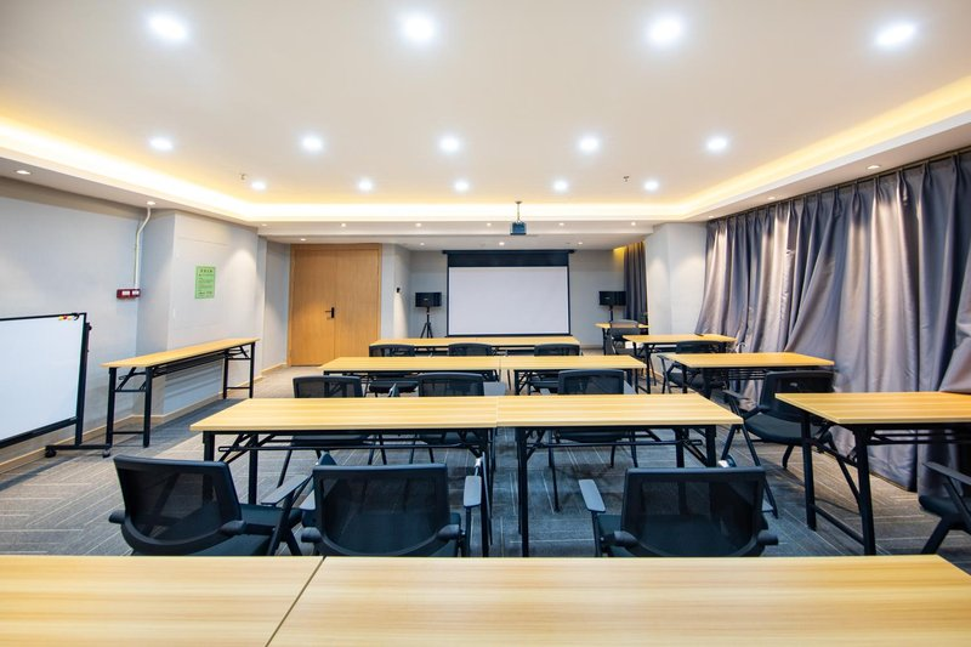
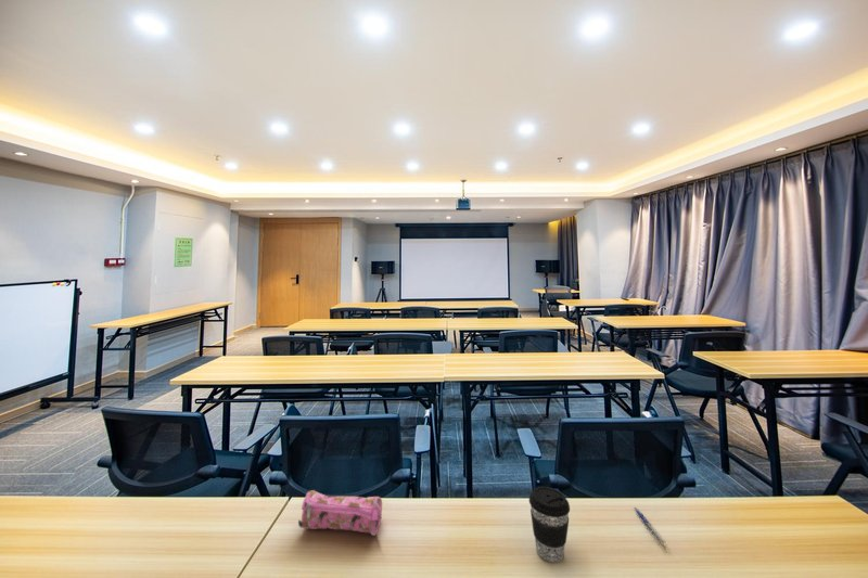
+ pencil case [297,489,383,537]
+ pen [633,506,665,543]
+ coffee cup [528,486,571,563]
